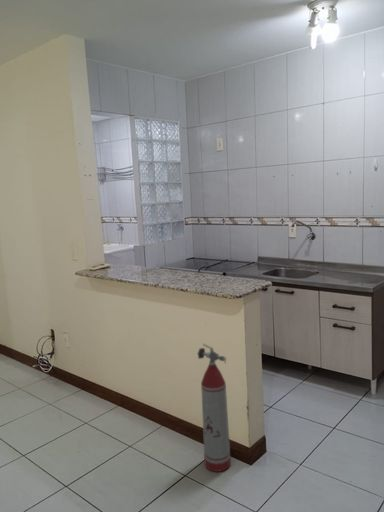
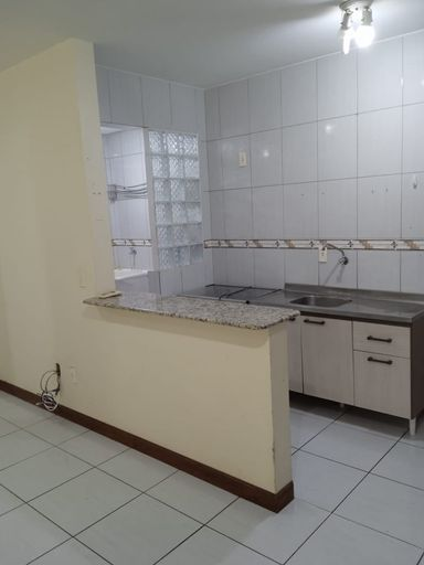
- fire extinguisher [197,343,232,473]
